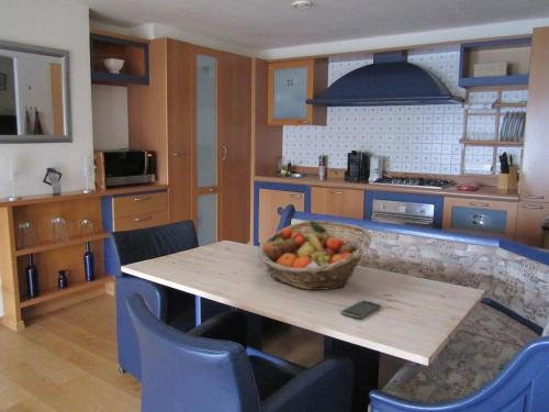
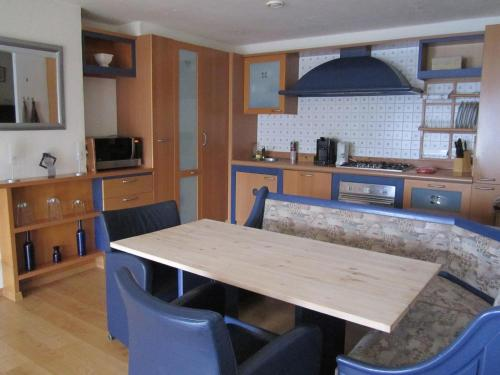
- smartphone [340,300,382,320]
- fruit basket [257,220,372,291]
